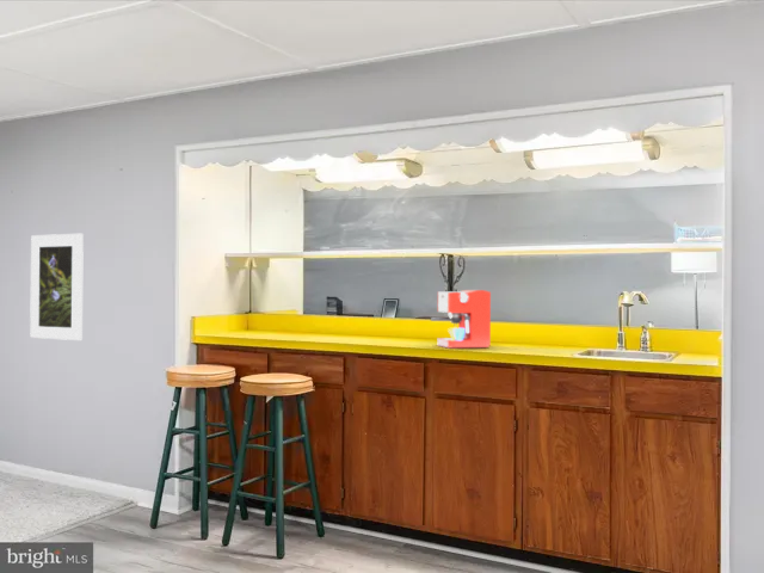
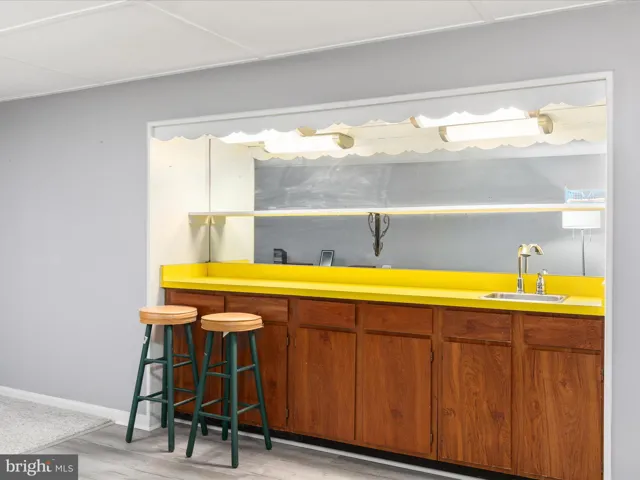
- coffee maker [430,289,492,349]
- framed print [29,233,85,341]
